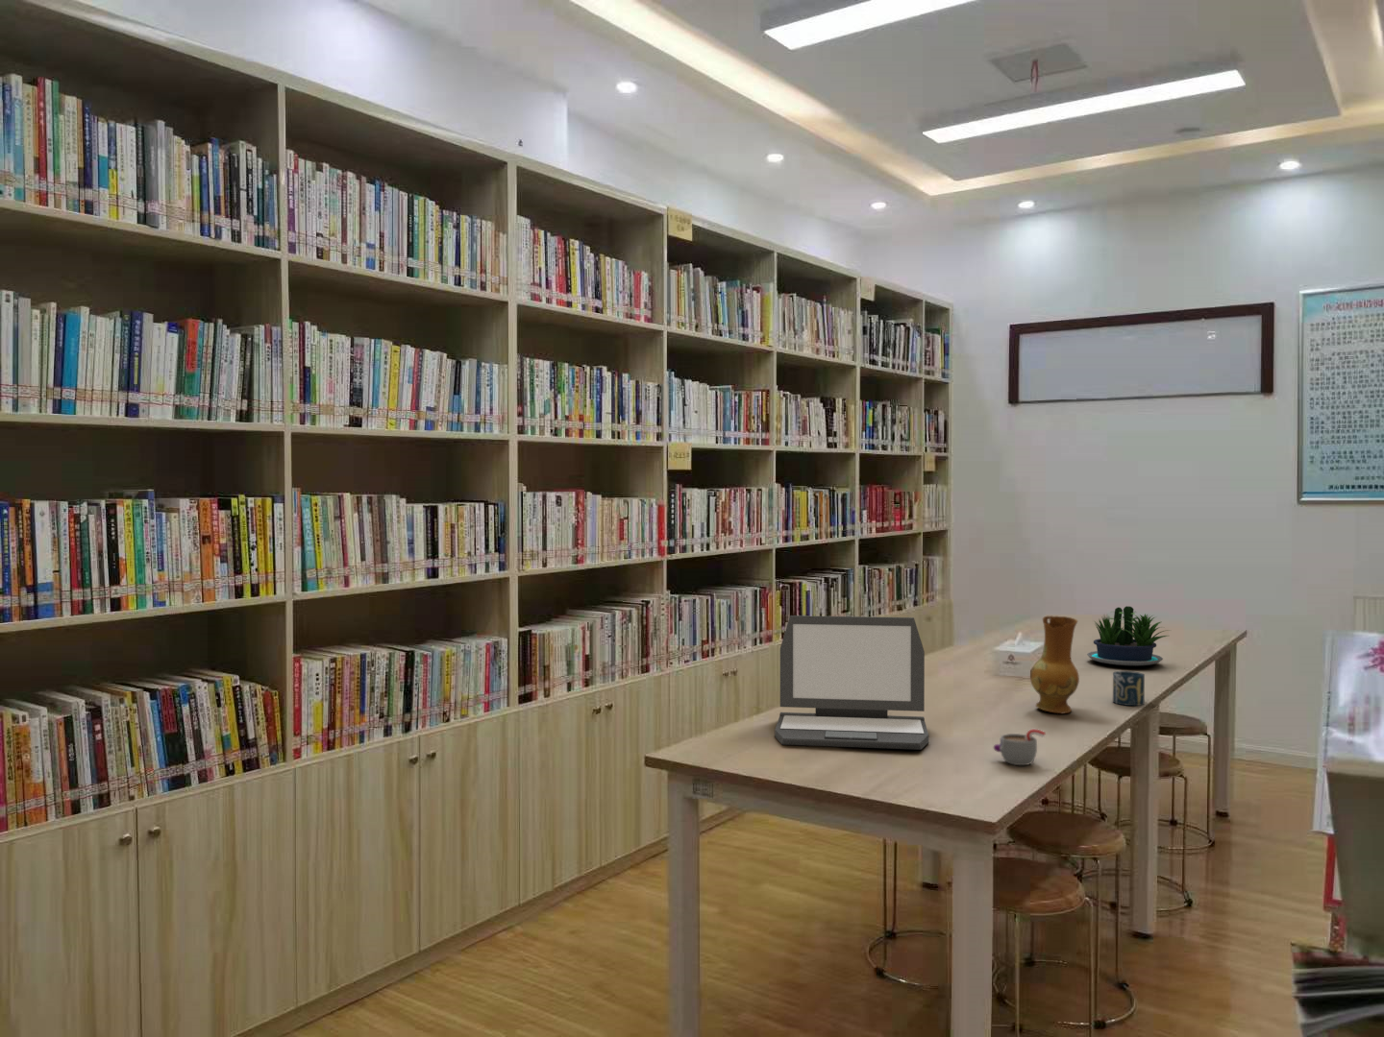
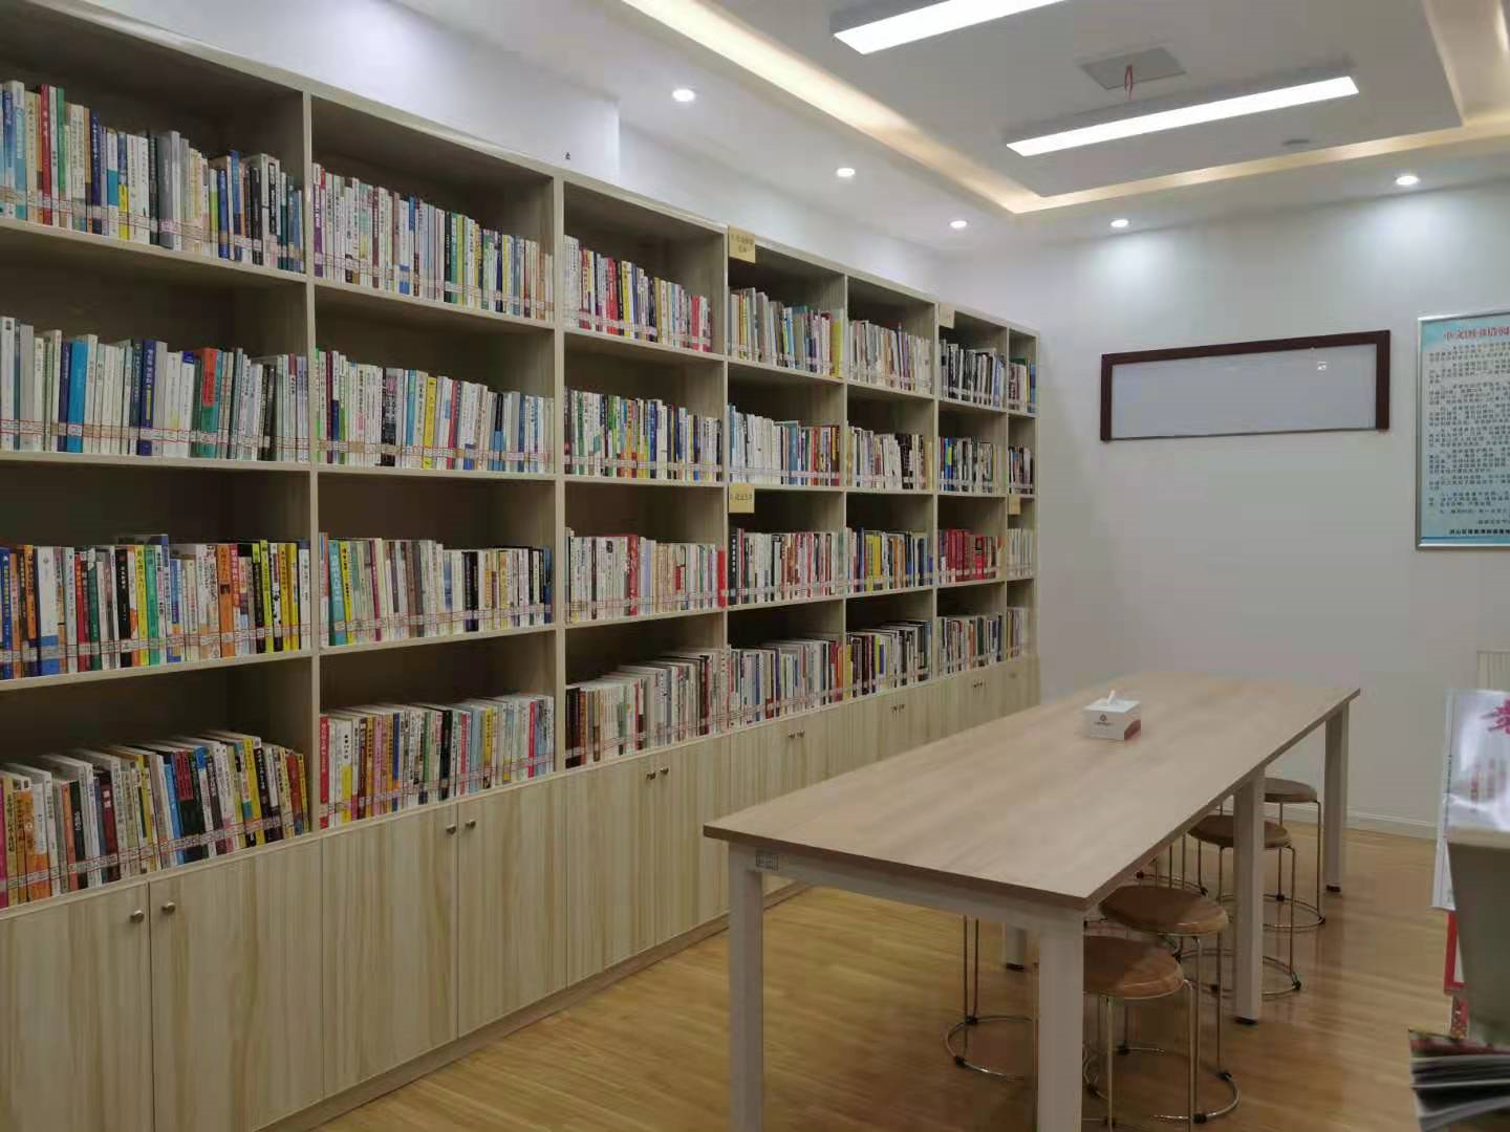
- mug [993,728,1046,766]
- ceramic jug [1030,614,1080,715]
- laptop [774,614,930,751]
- cup [1112,670,1145,707]
- potted plant [1086,605,1170,667]
